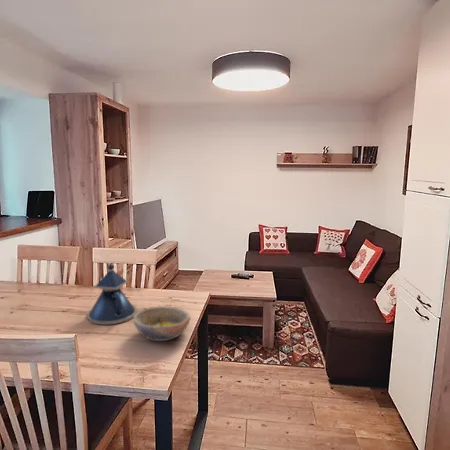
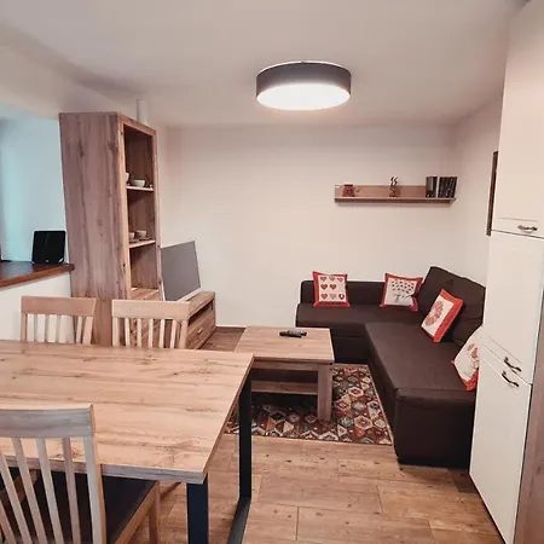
- teapot [86,263,138,326]
- bowl [132,305,191,342]
